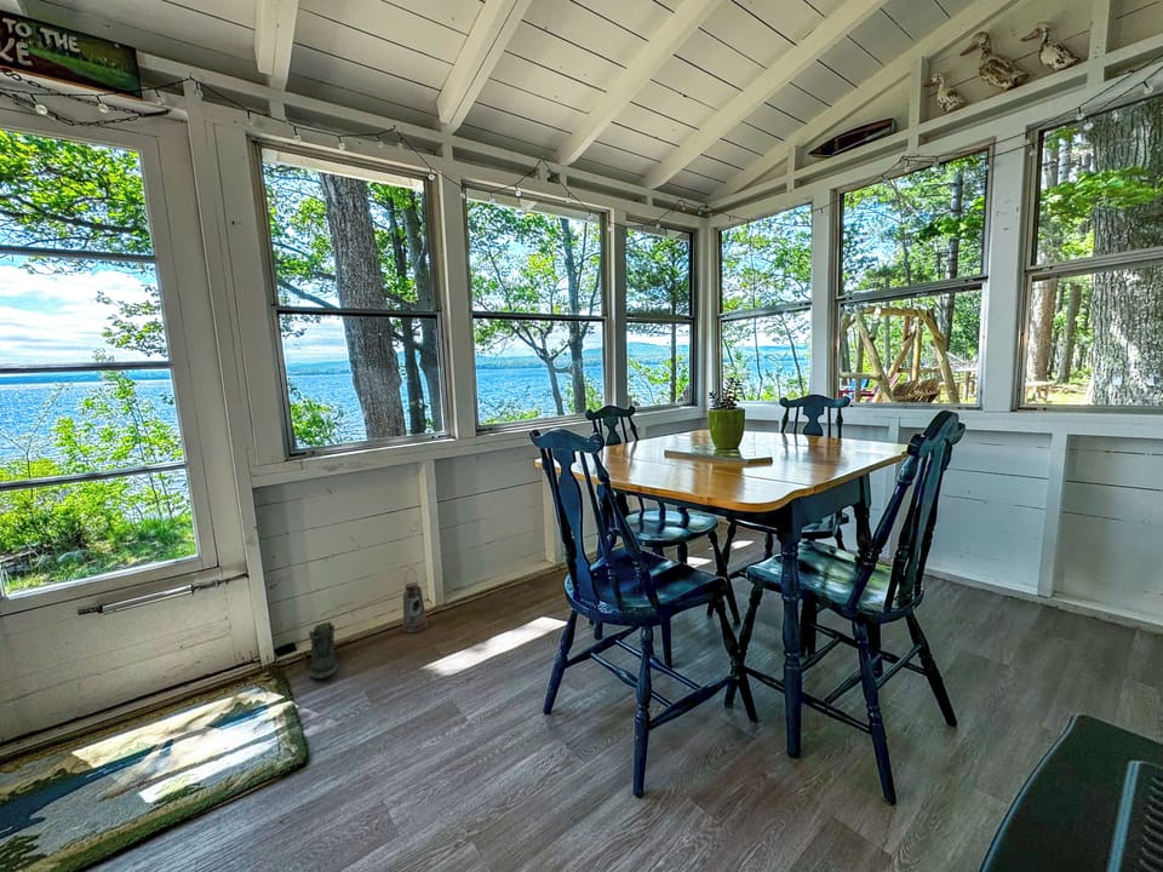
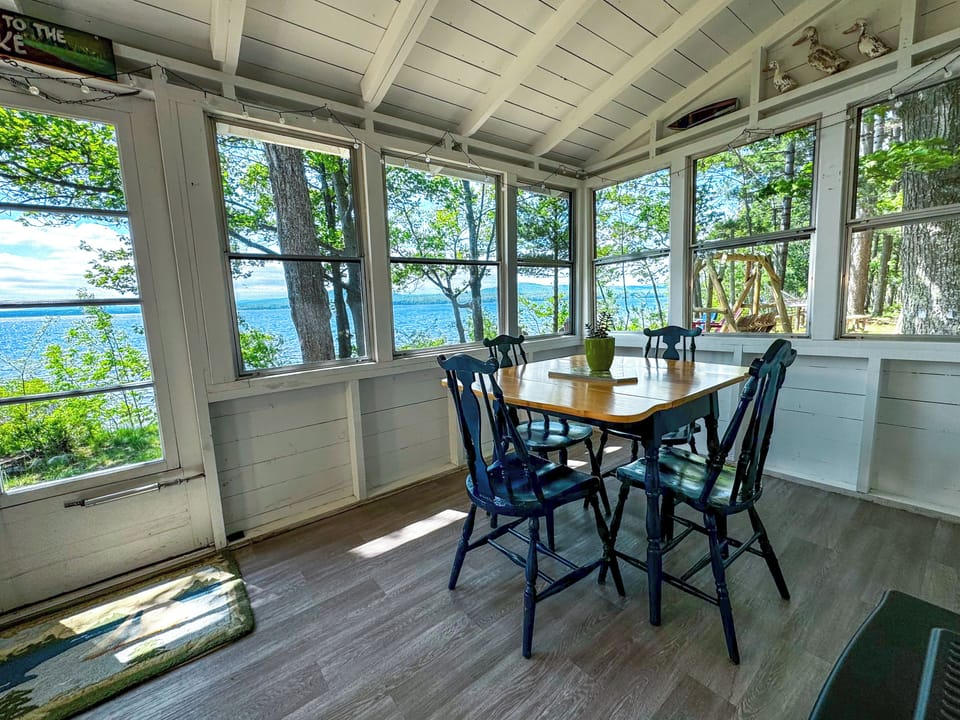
- sneaker [308,621,339,679]
- lantern [401,567,430,633]
